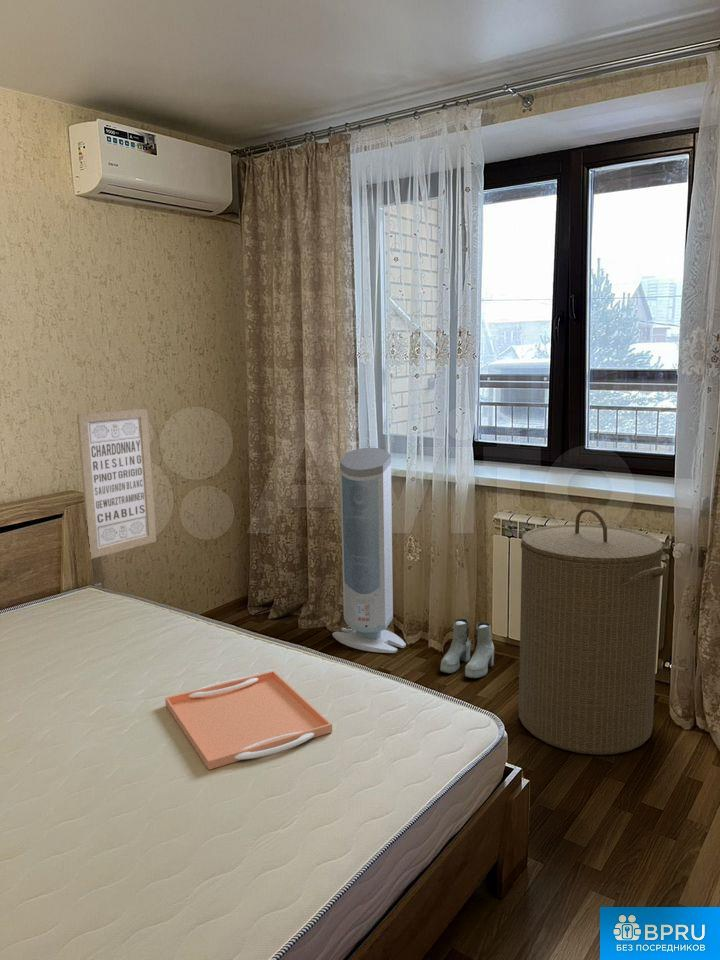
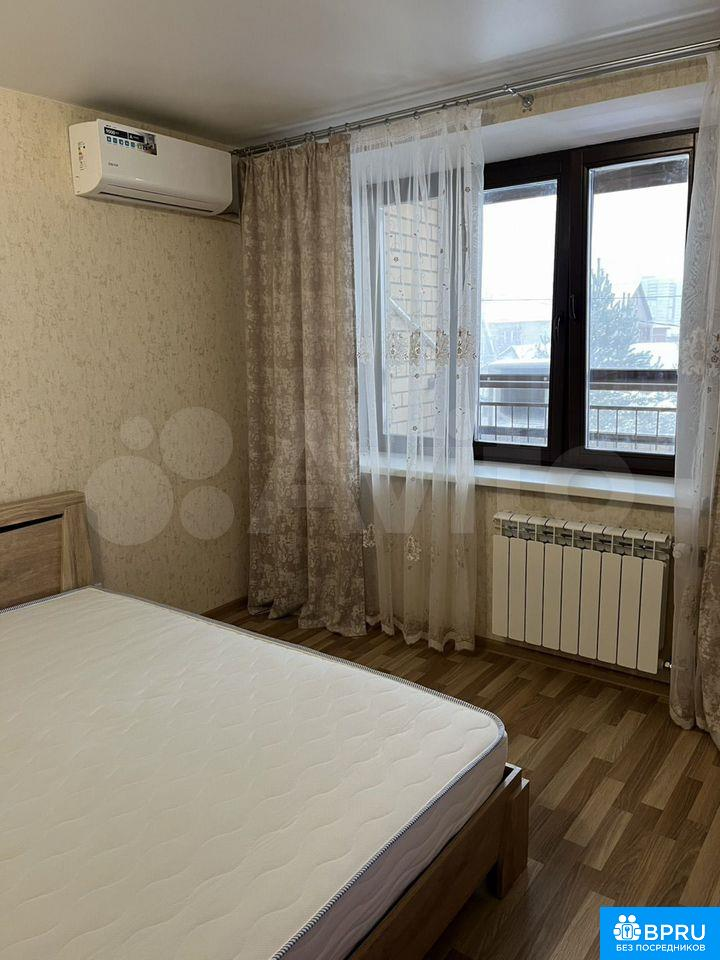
- boots [439,618,495,679]
- wall art [76,407,157,560]
- laundry hamper [518,507,666,756]
- serving tray [164,670,333,771]
- air purifier [331,447,407,654]
